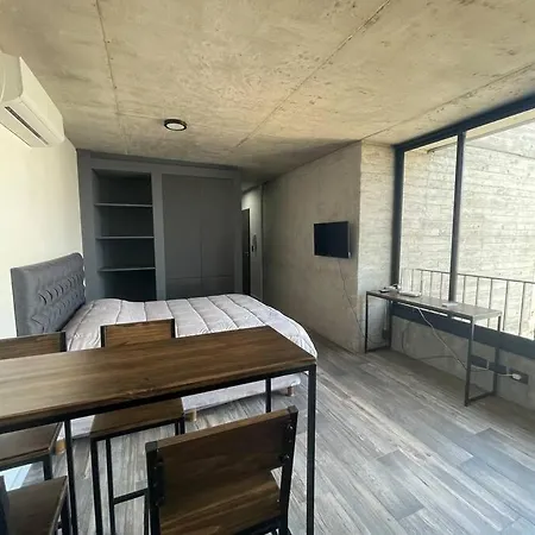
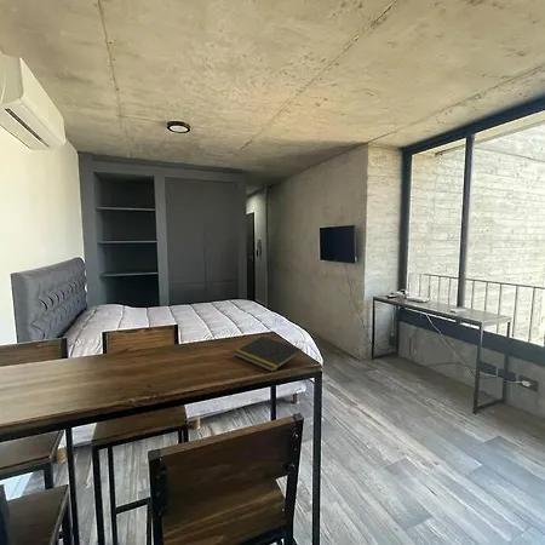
+ notepad [233,335,303,373]
